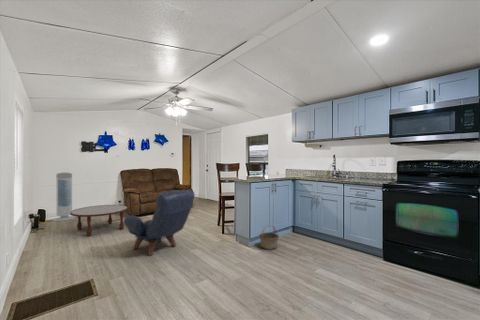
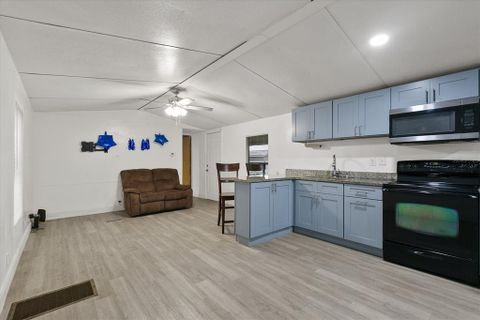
- coffee table [70,204,129,237]
- basket [258,224,280,251]
- air purifier [52,172,77,222]
- armchair [123,189,196,257]
